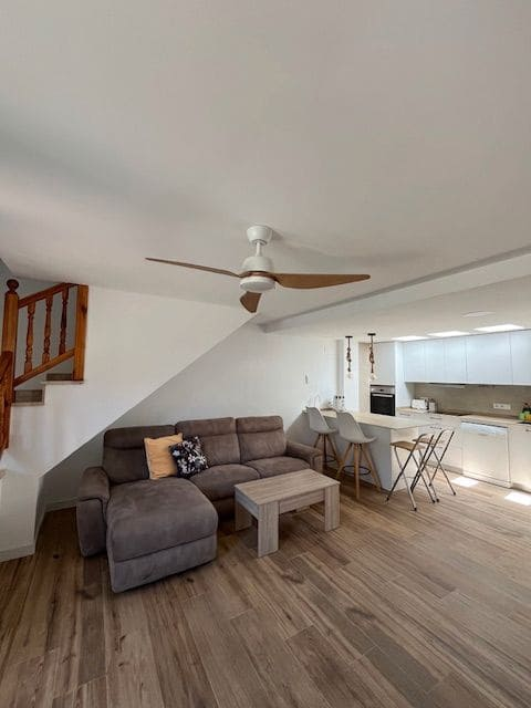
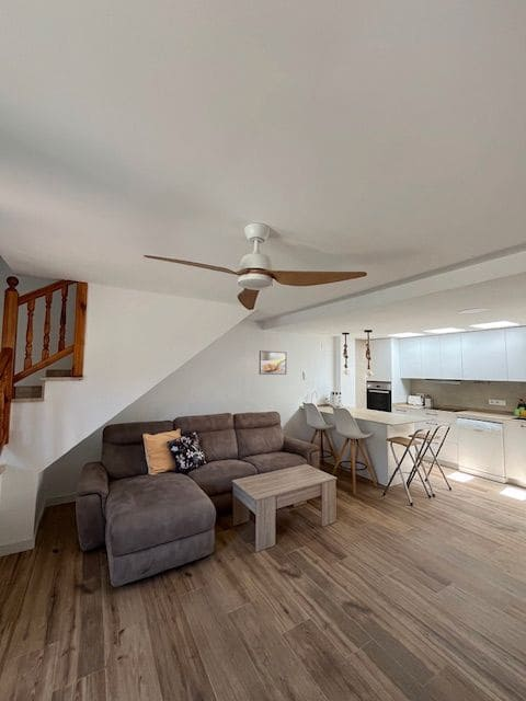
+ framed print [259,349,287,376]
